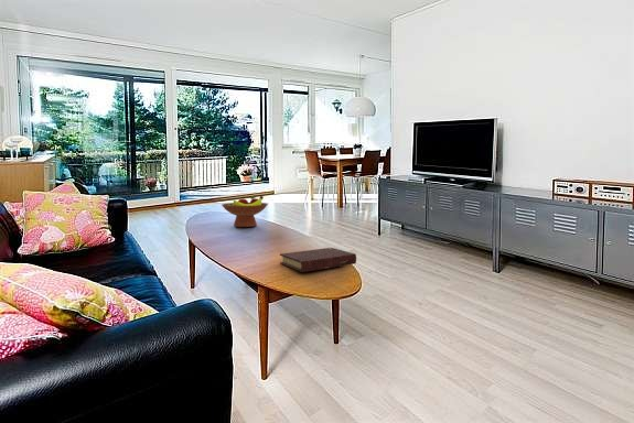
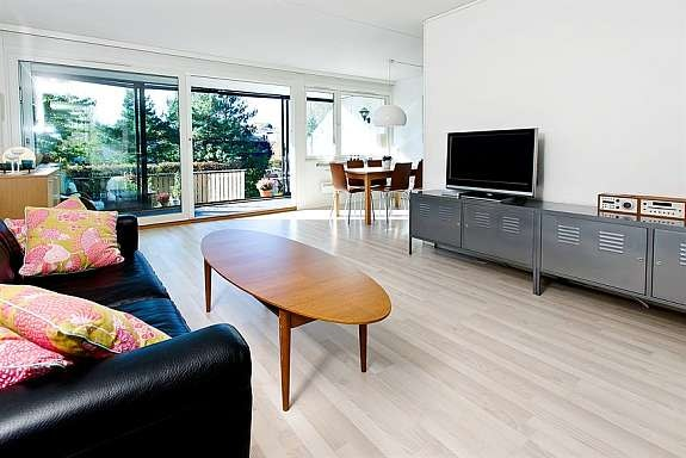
- fruit bowl [221,195,269,228]
- book [279,247,357,273]
